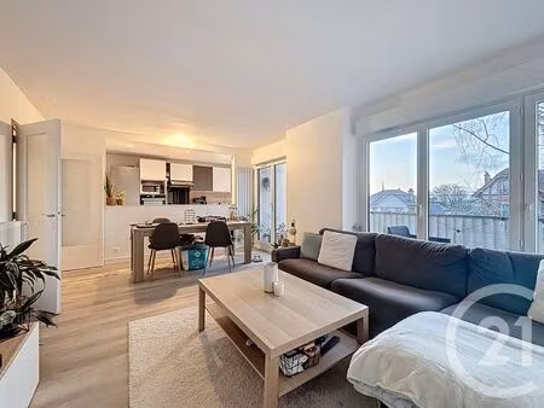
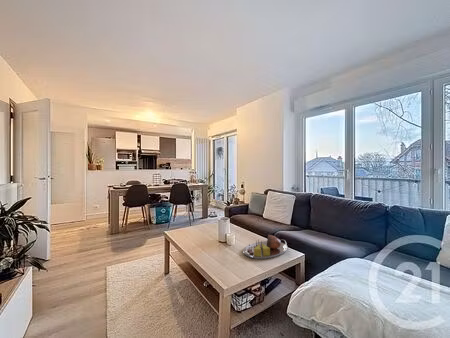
+ serving tray [242,234,288,260]
